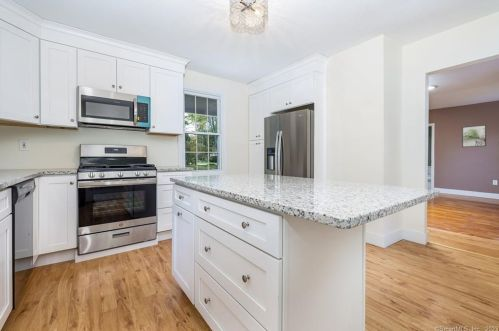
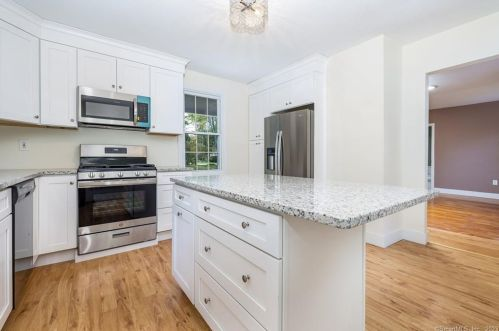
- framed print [461,124,487,148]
